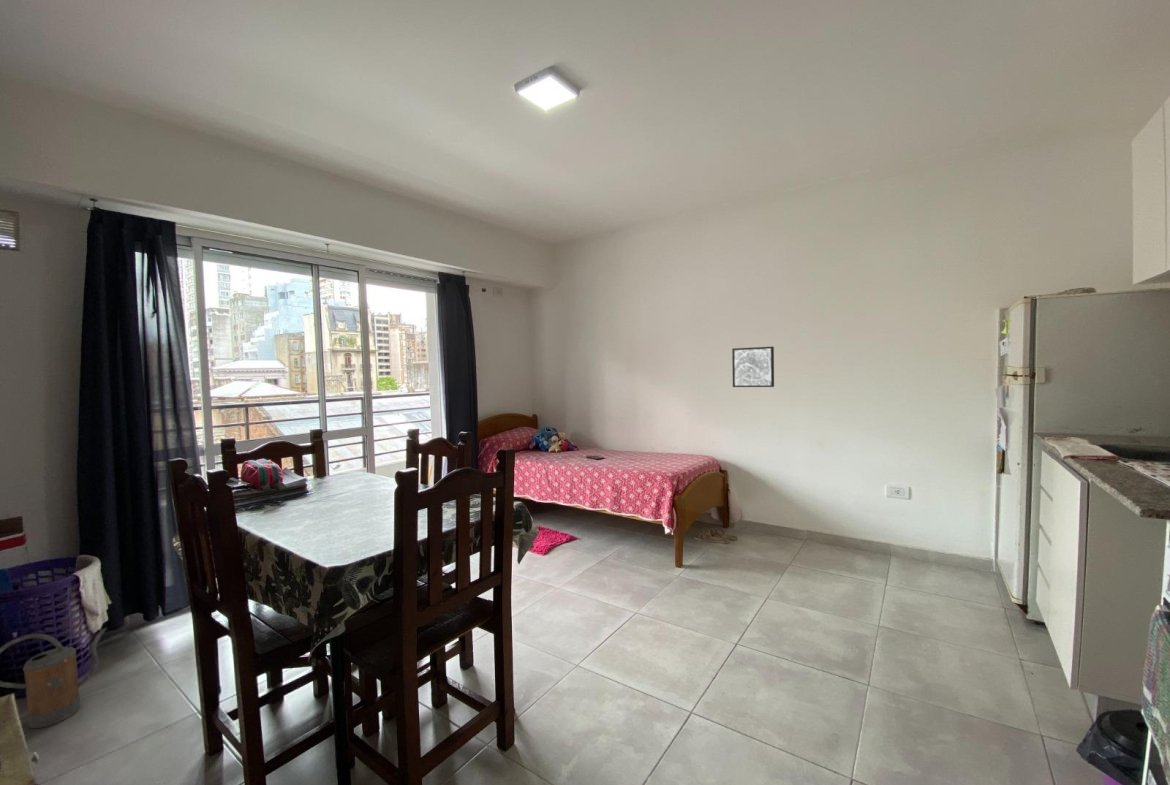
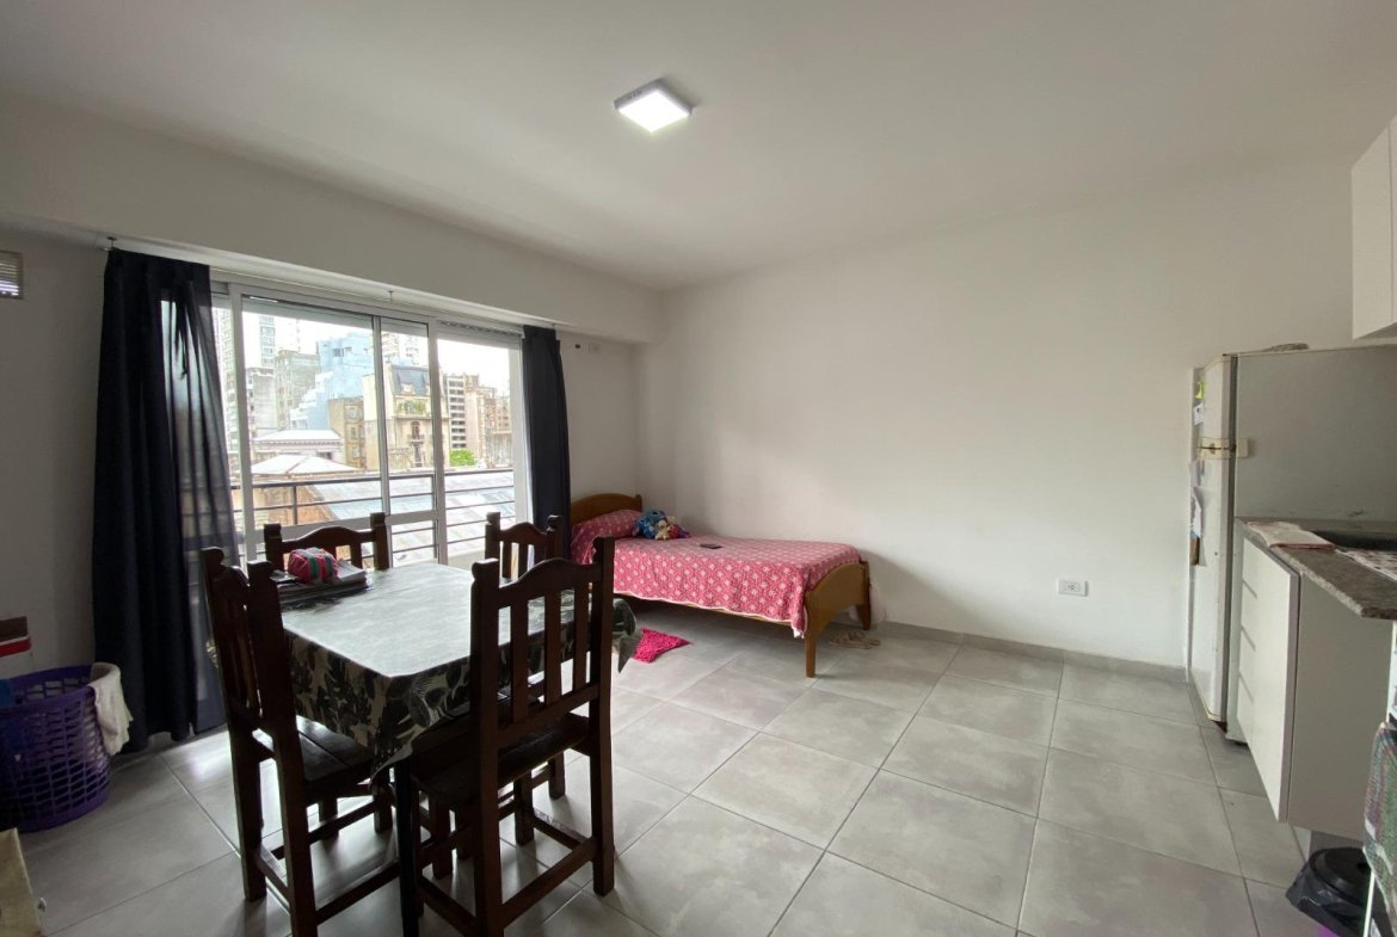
- wall art [731,346,775,388]
- watering can [0,627,108,729]
